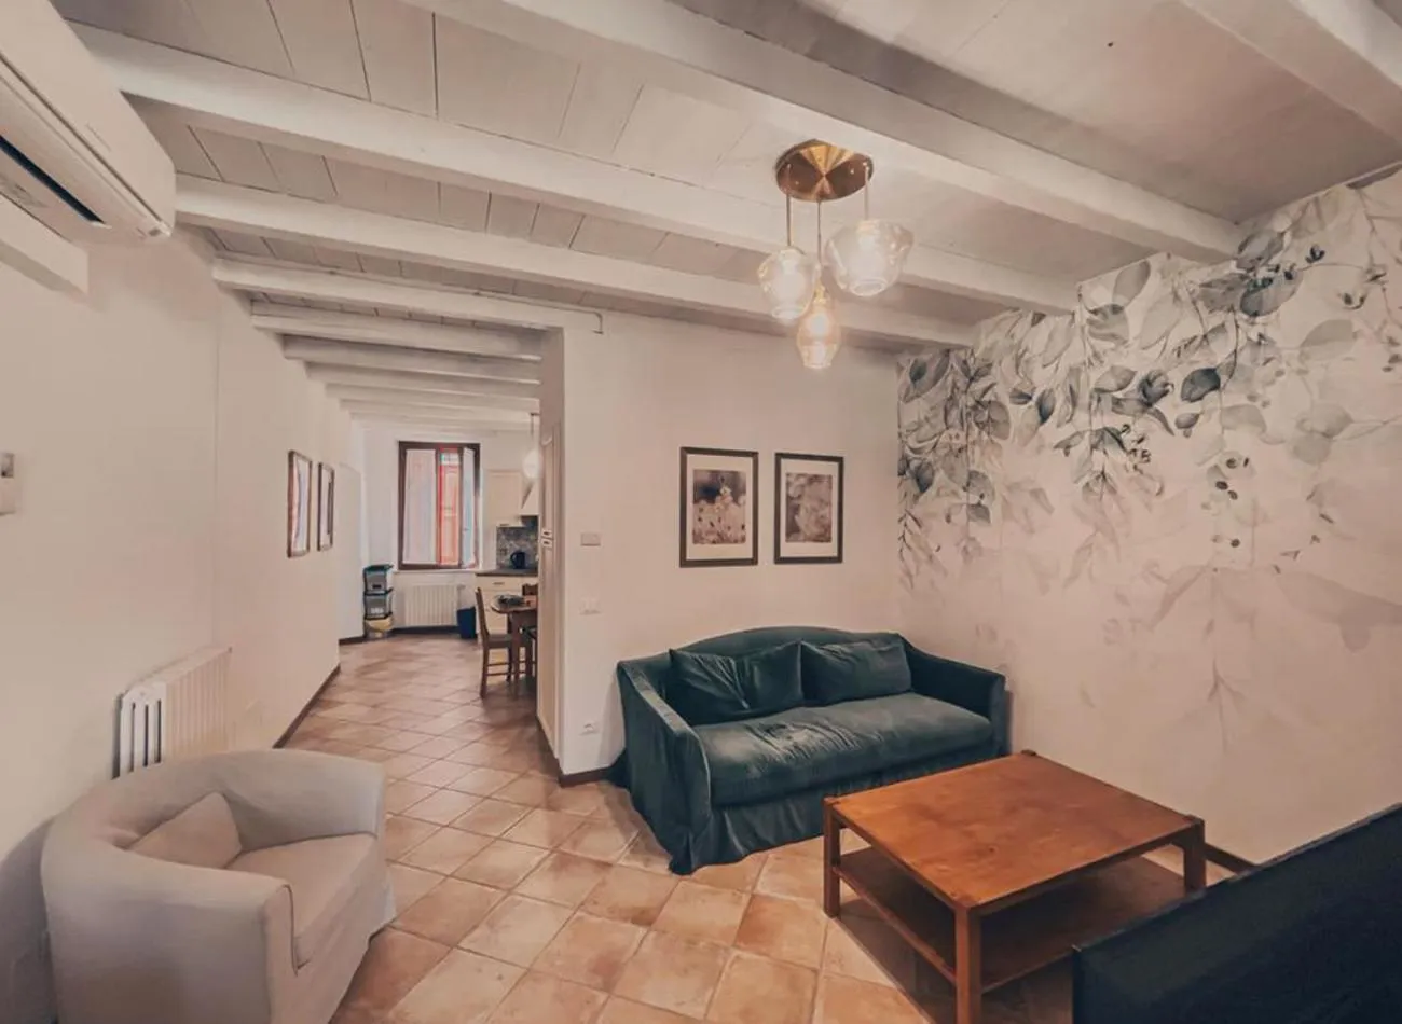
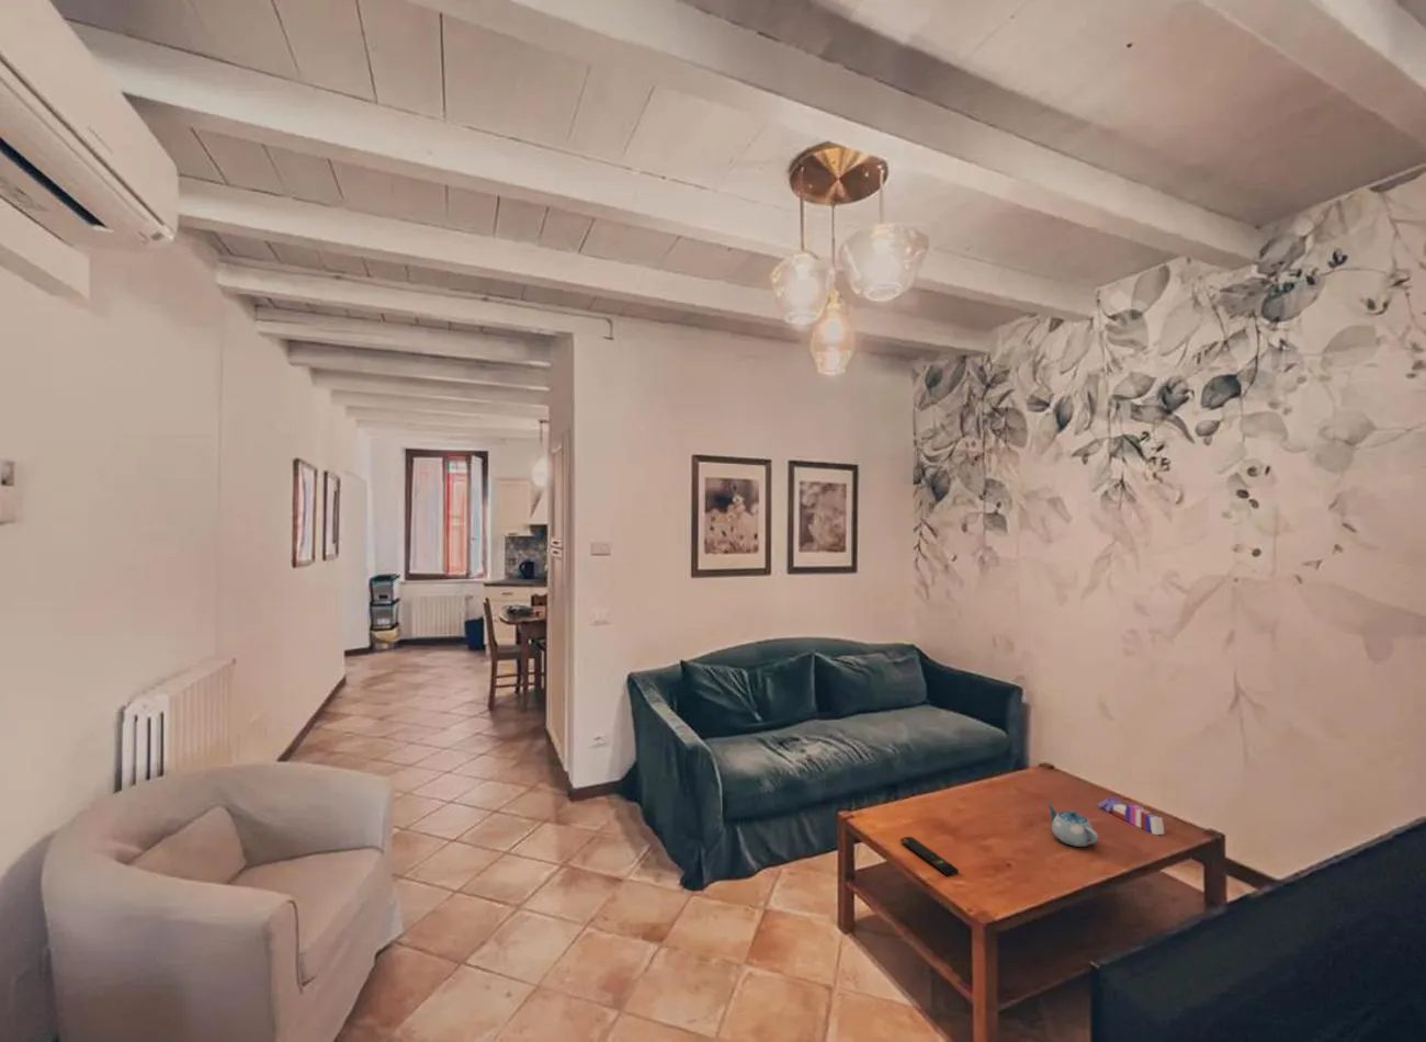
+ chinaware [1045,803,1099,848]
+ remote control [899,836,960,876]
+ books [1097,796,1165,836]
